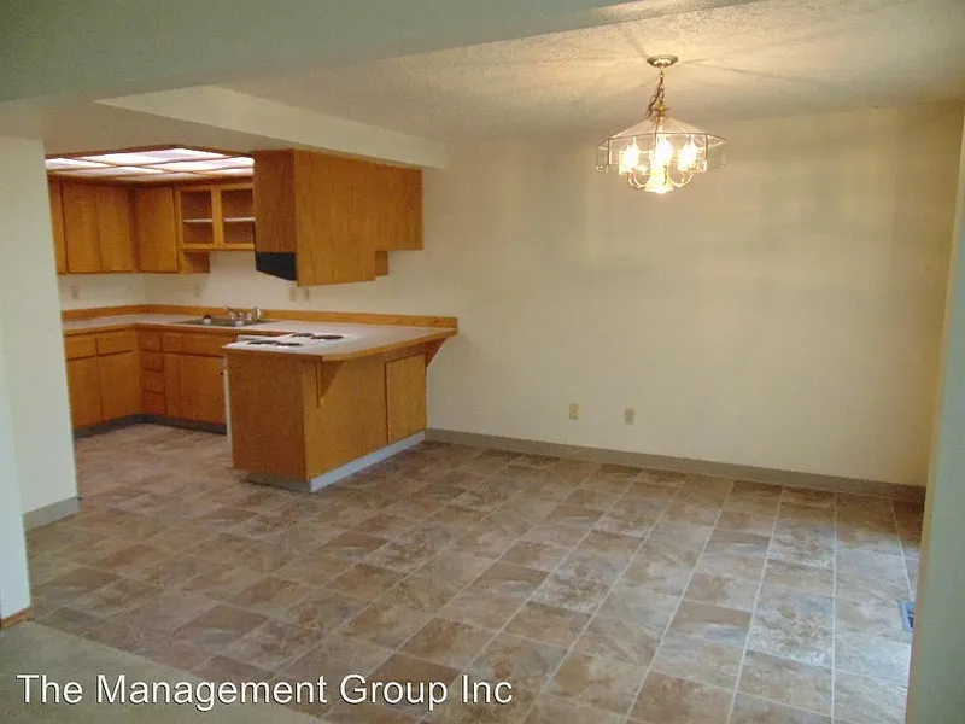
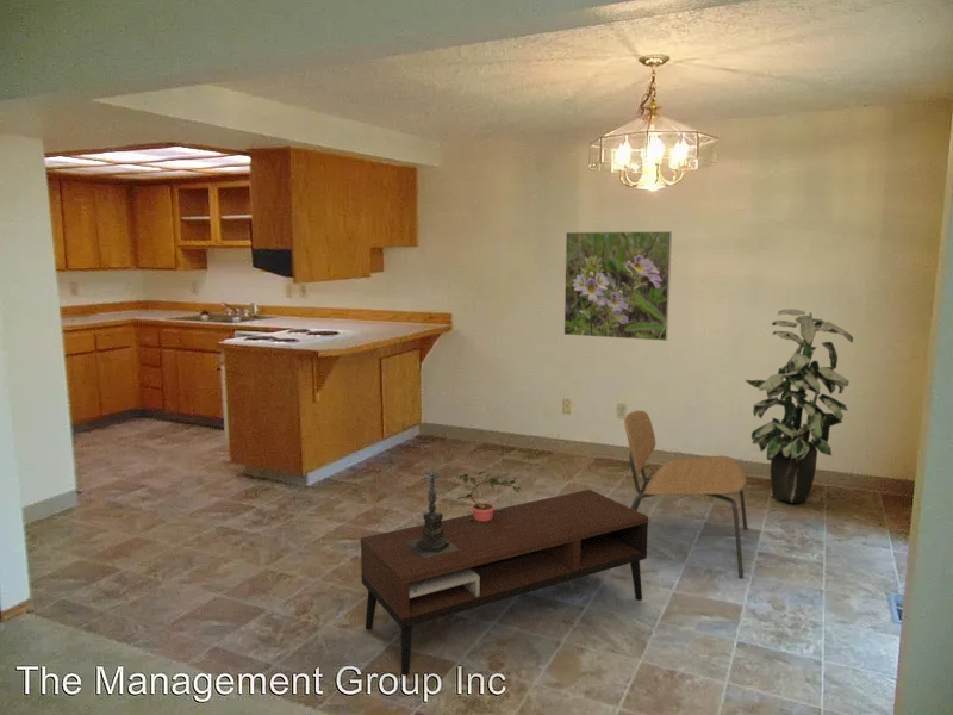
+ indoor plant [743,307,854,504]
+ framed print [562,230,673,342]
+ chair [623,410,748,579]
+ candle holder [405,466,460,559]
+ coffee table [360,489,649,677]
+ potted plant [455,467,522,521]
